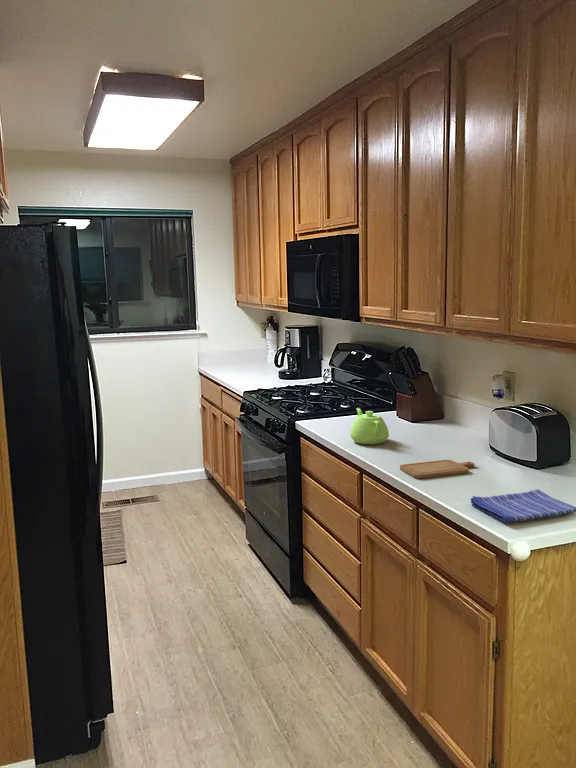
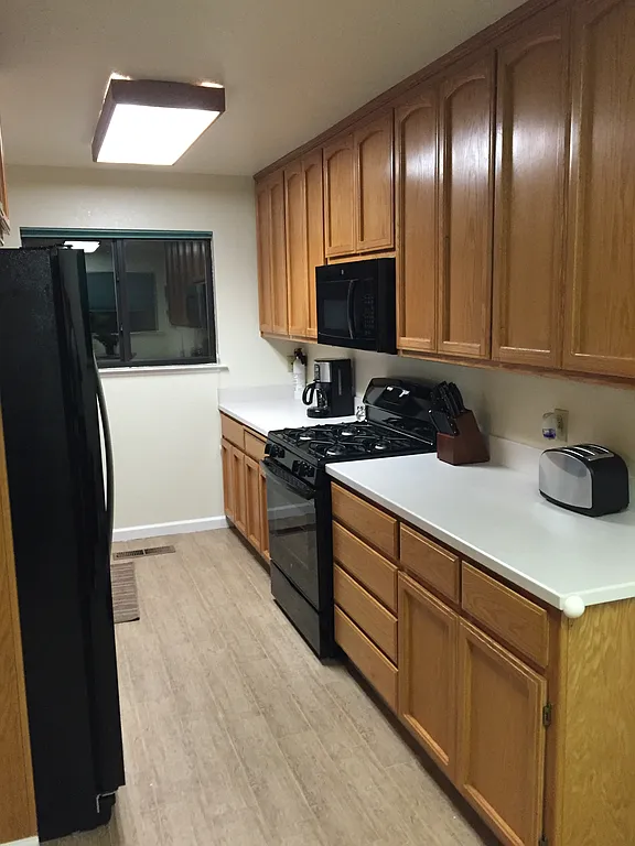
- dish towel [469,488,576,524]
- chopping board [399,459,475,479]
- teapot [349,407,390,445]
